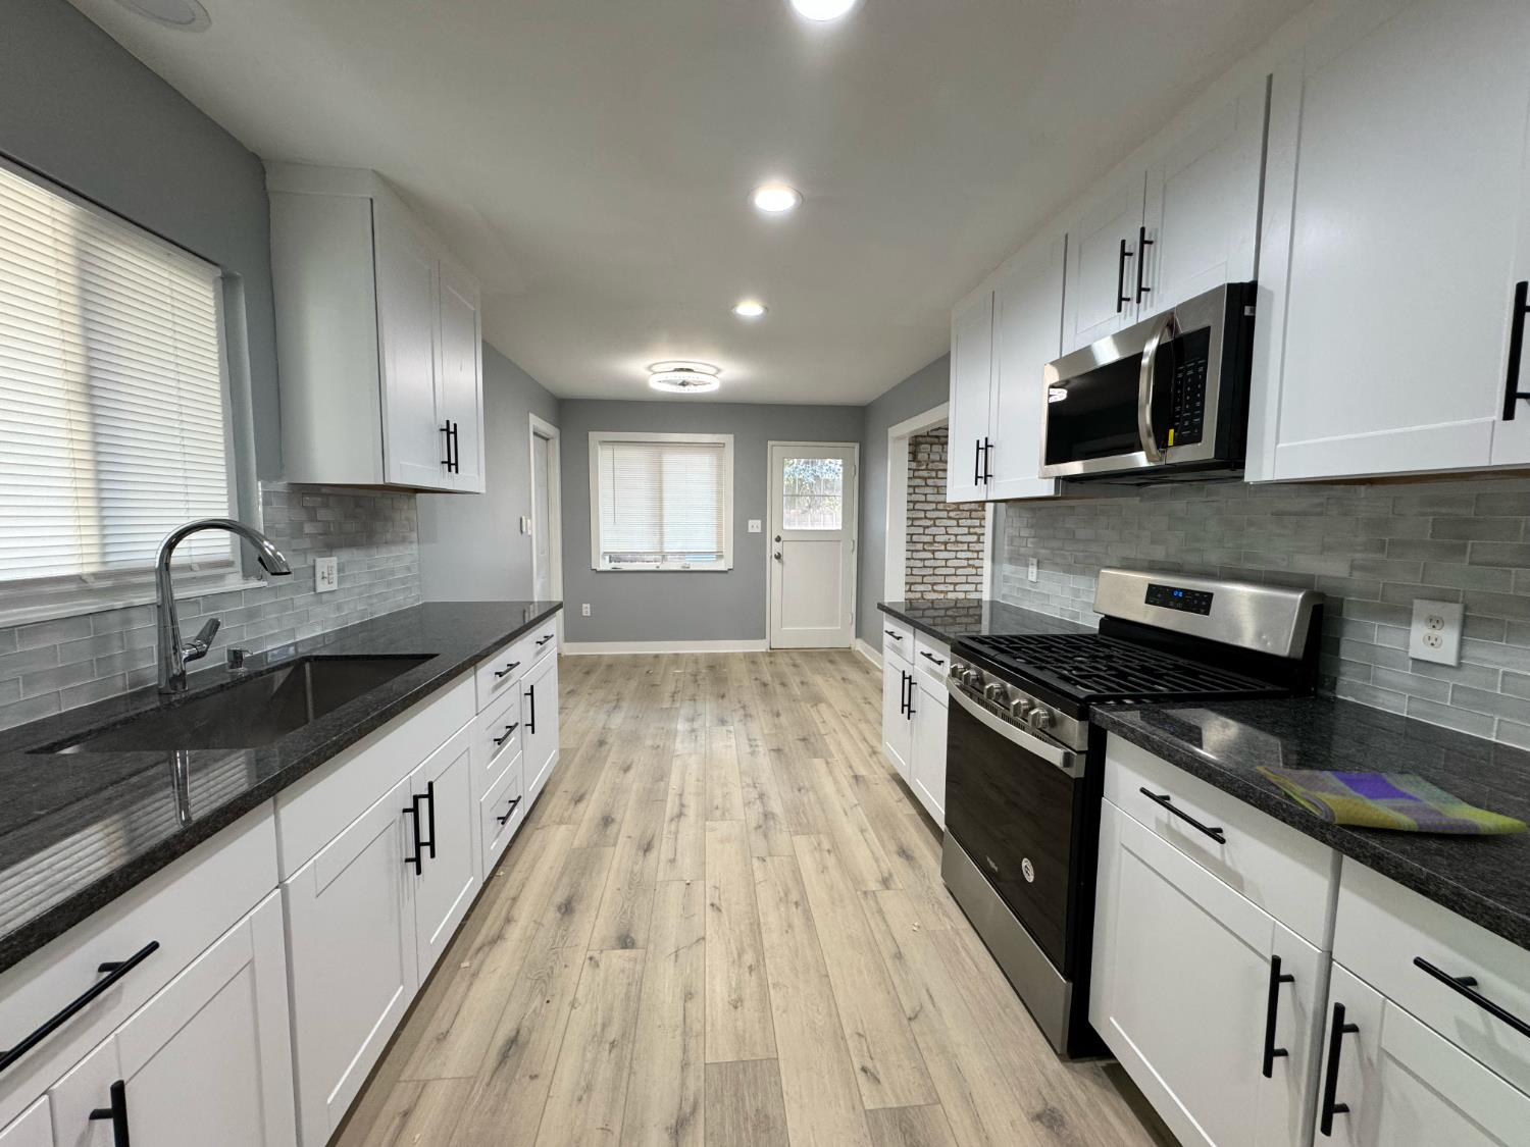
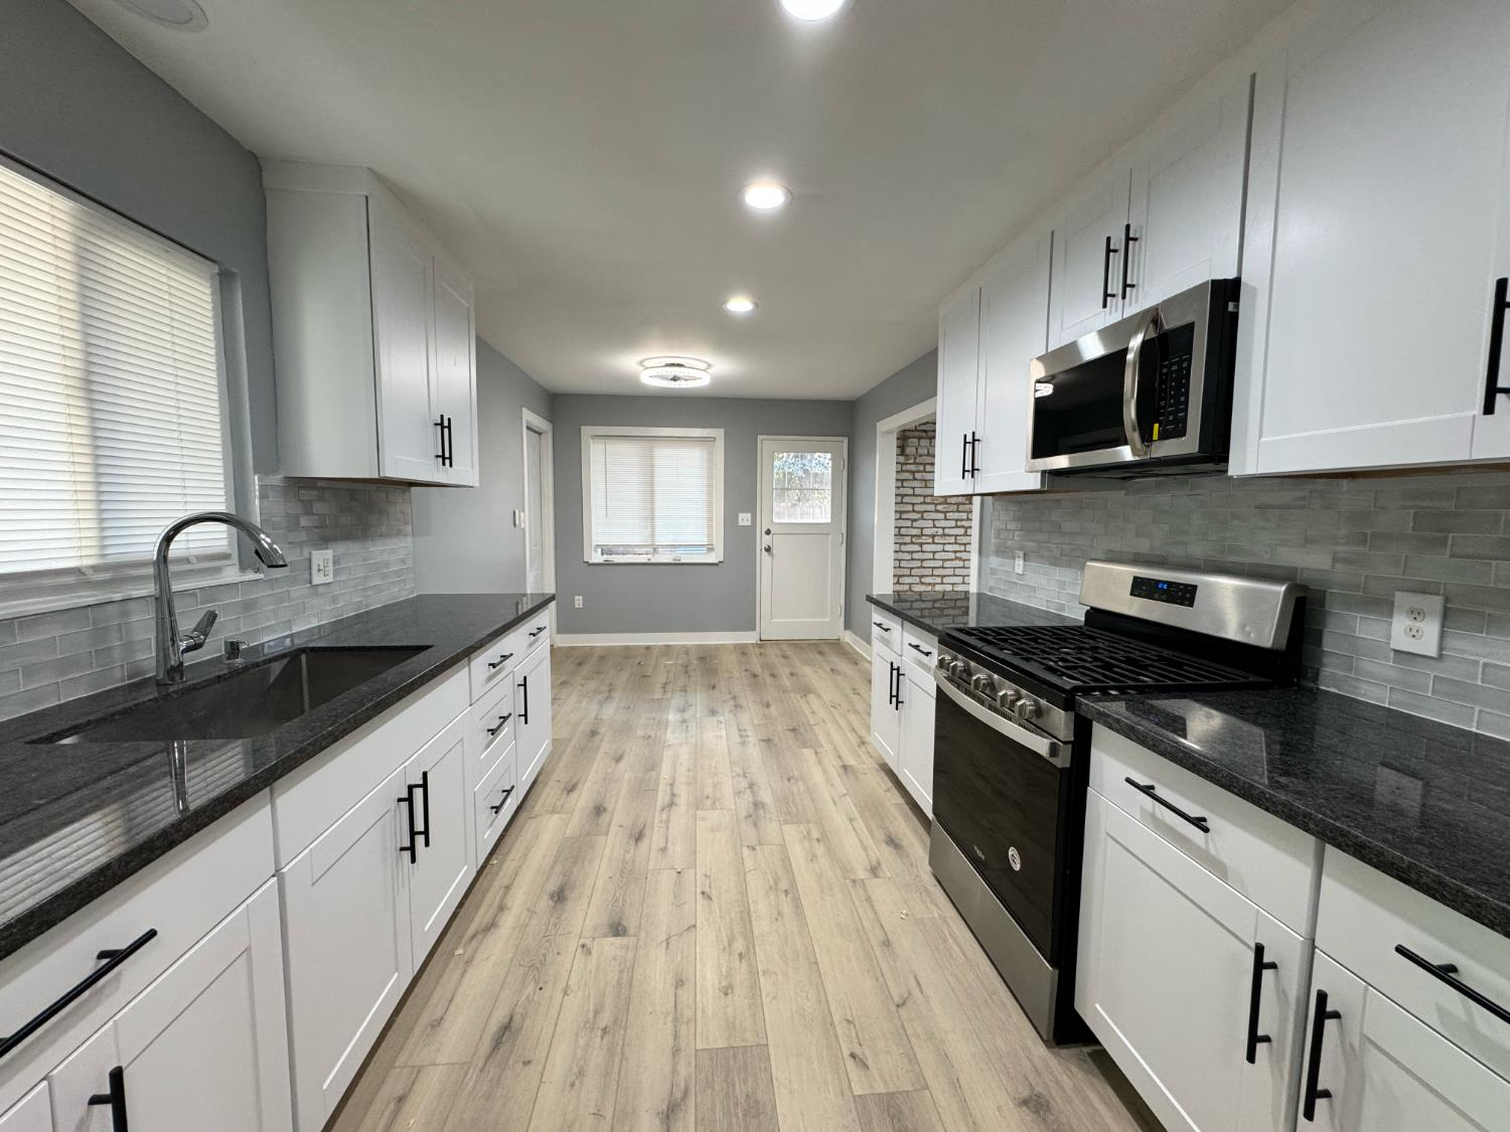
- dish towel [1254,765,1528,835]
